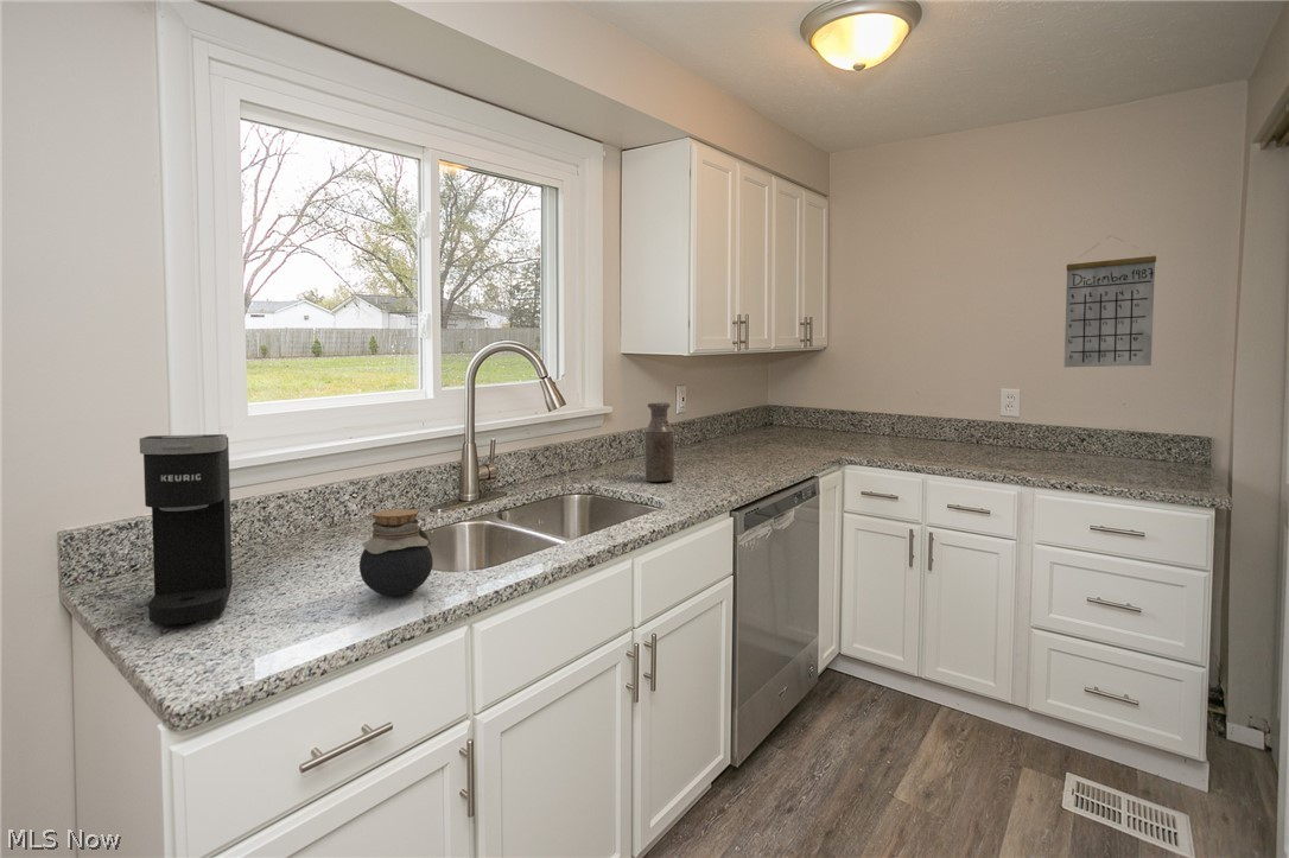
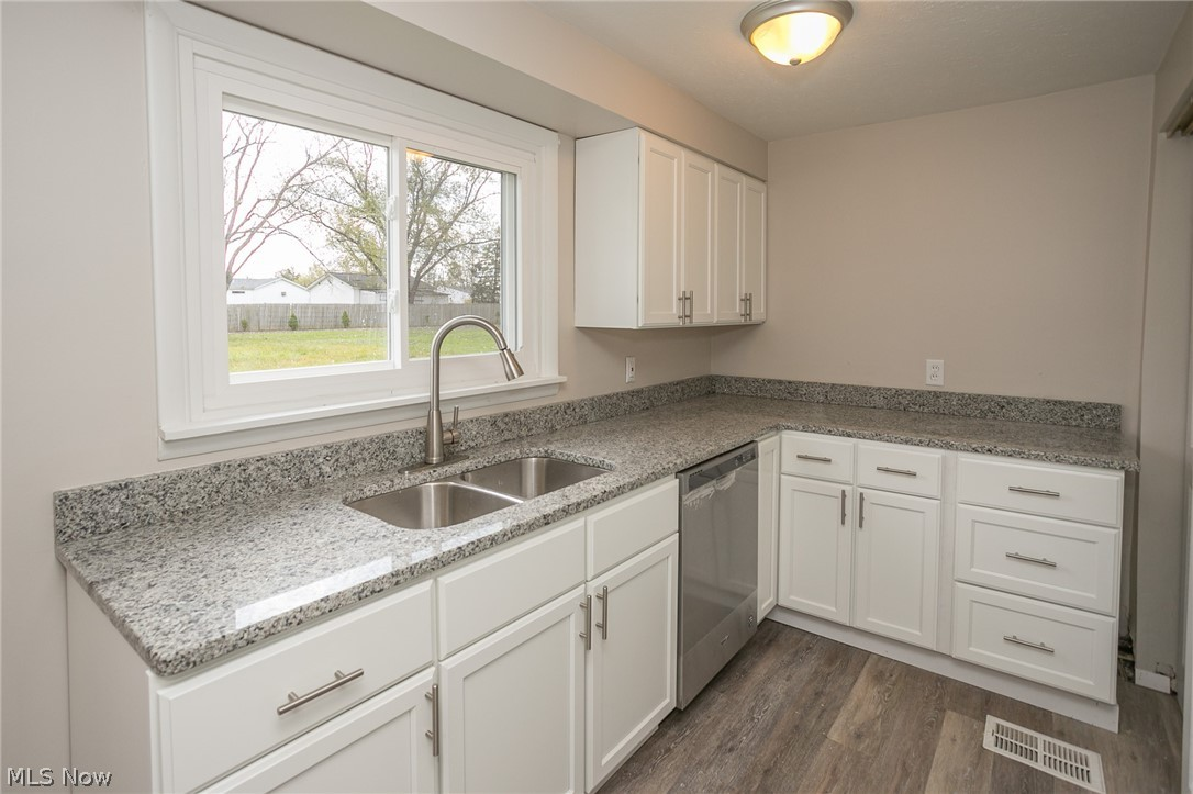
- bottle [643,401,675,483]
- calendar [1063,235,1157,368]
- jar [358,508,434,597]
- coffee maker [139,433,234,627]
